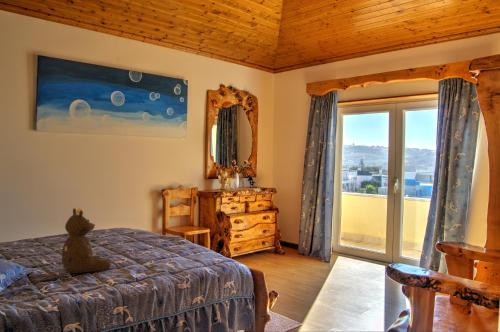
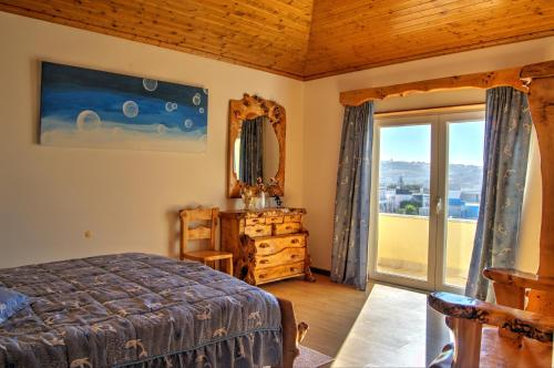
- teddy bear [61,207,112,274]
